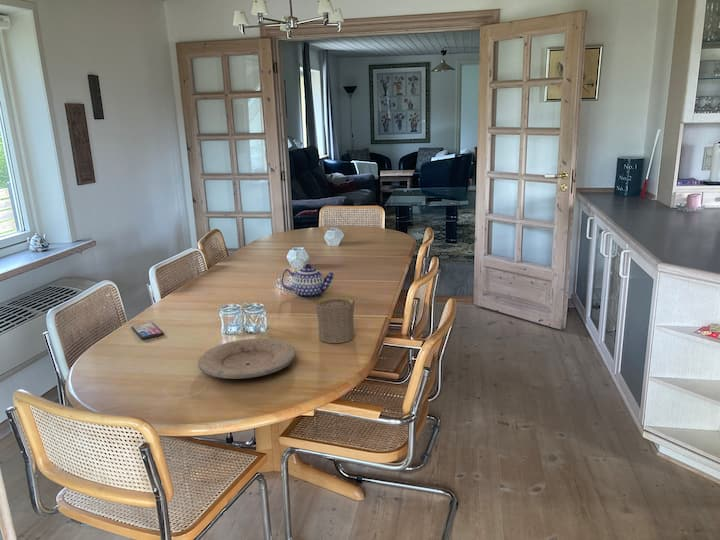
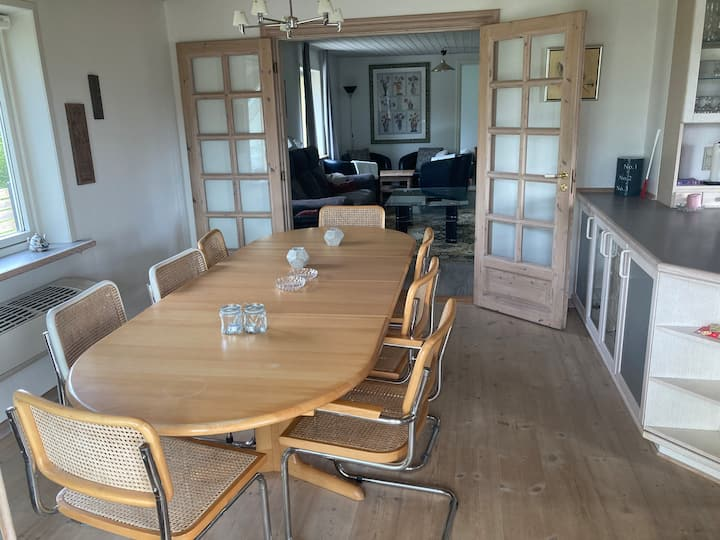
- smartphone [130,321,165,340]
- plate [197,337,297,380]
- cup [314,295,355,344]
- teapot [281,263,335,299]
